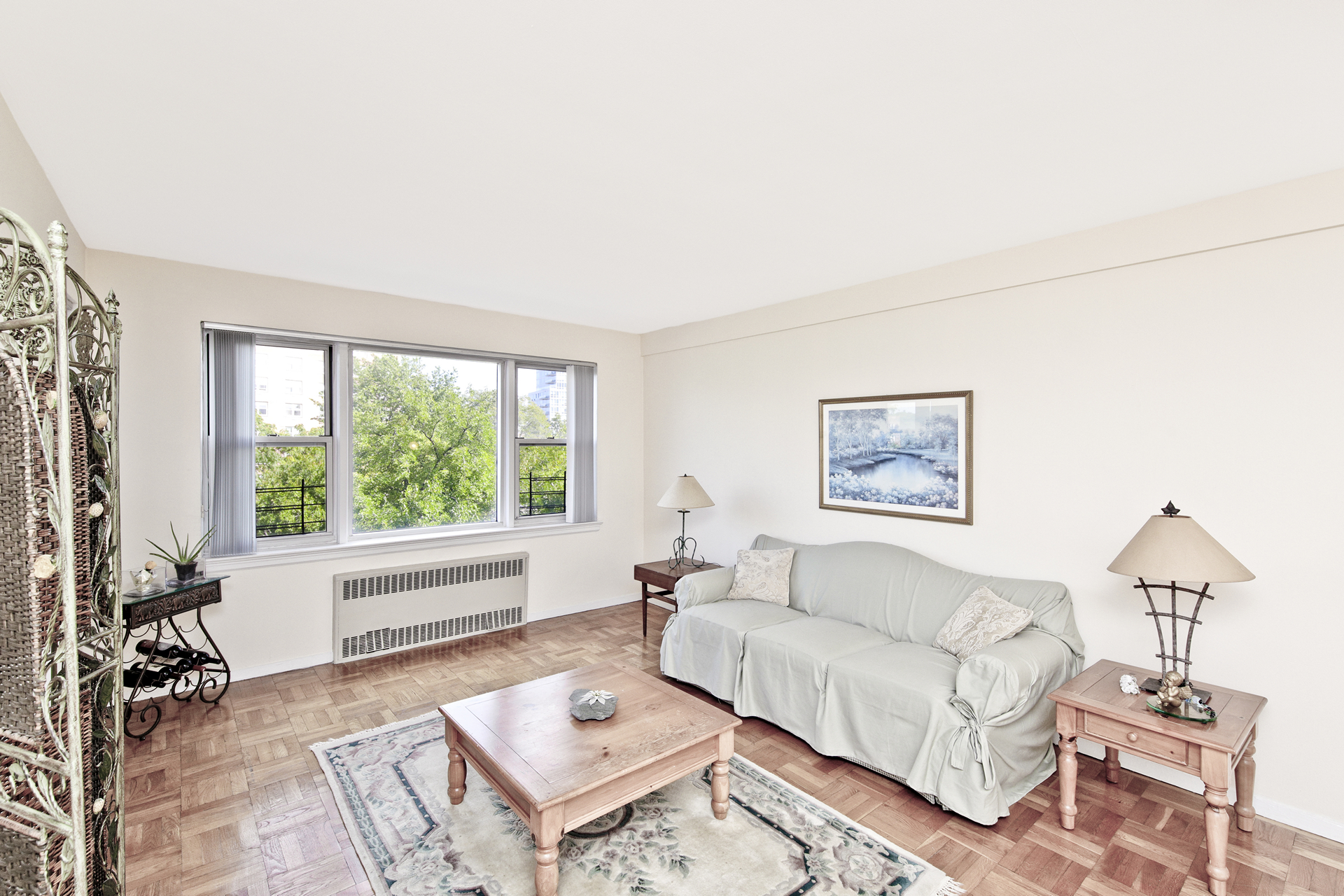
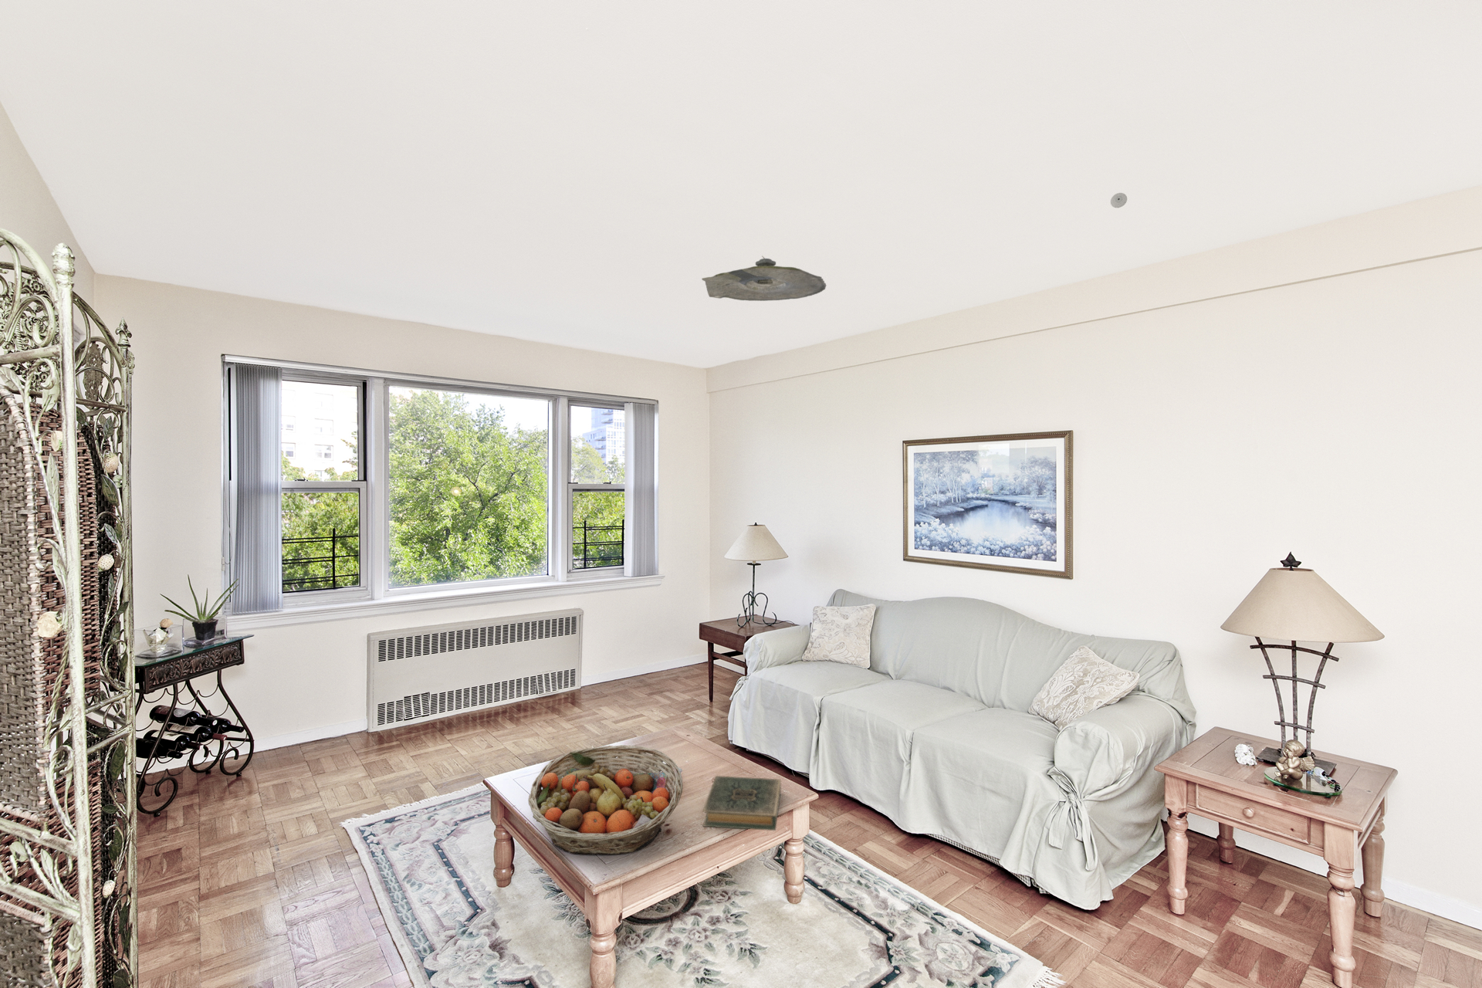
+ hardback book [701,775,782,831]
+ smoke detector [1110,192,1128,208]
+ ceiling light [701,255,827,302]
+ fruit basket [528,744,683,856]
